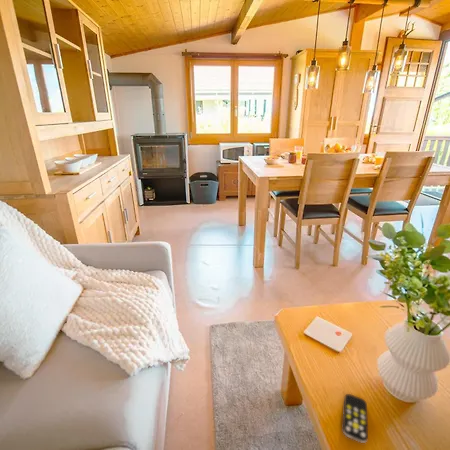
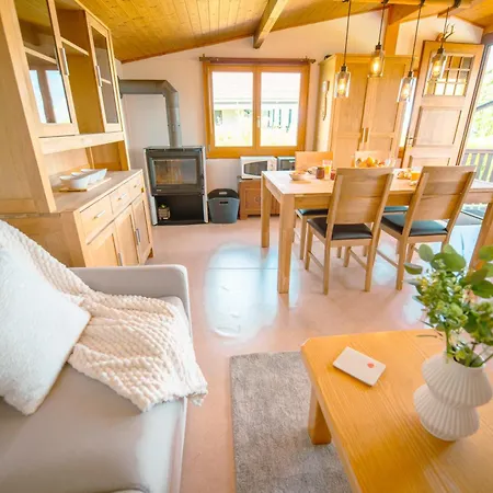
- remote control [342,393,369,444]
